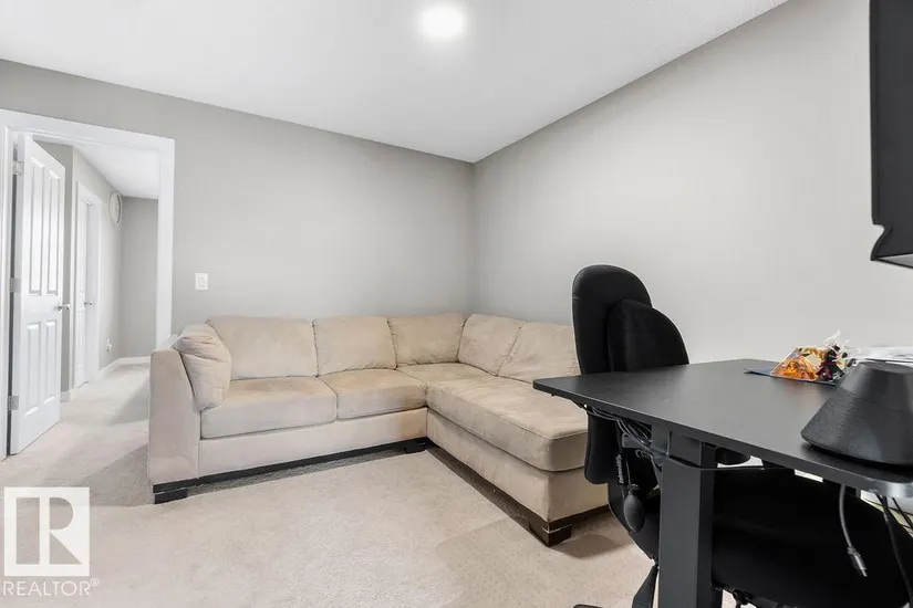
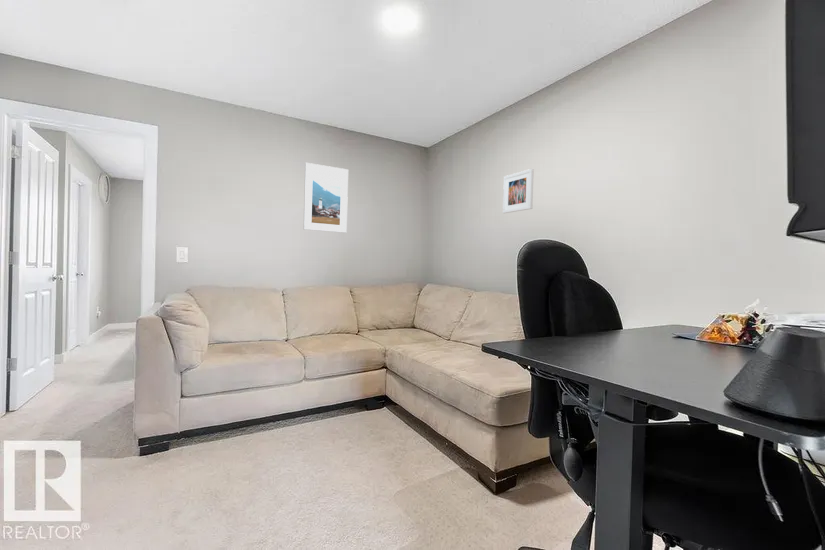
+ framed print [502,168,535,214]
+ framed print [302,162,349,234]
